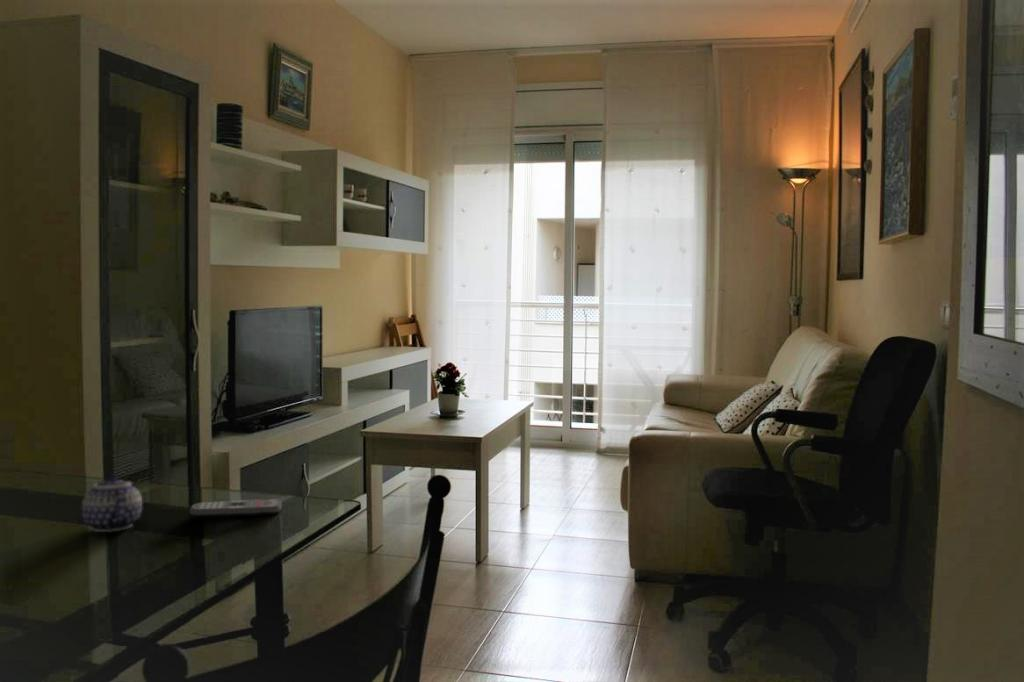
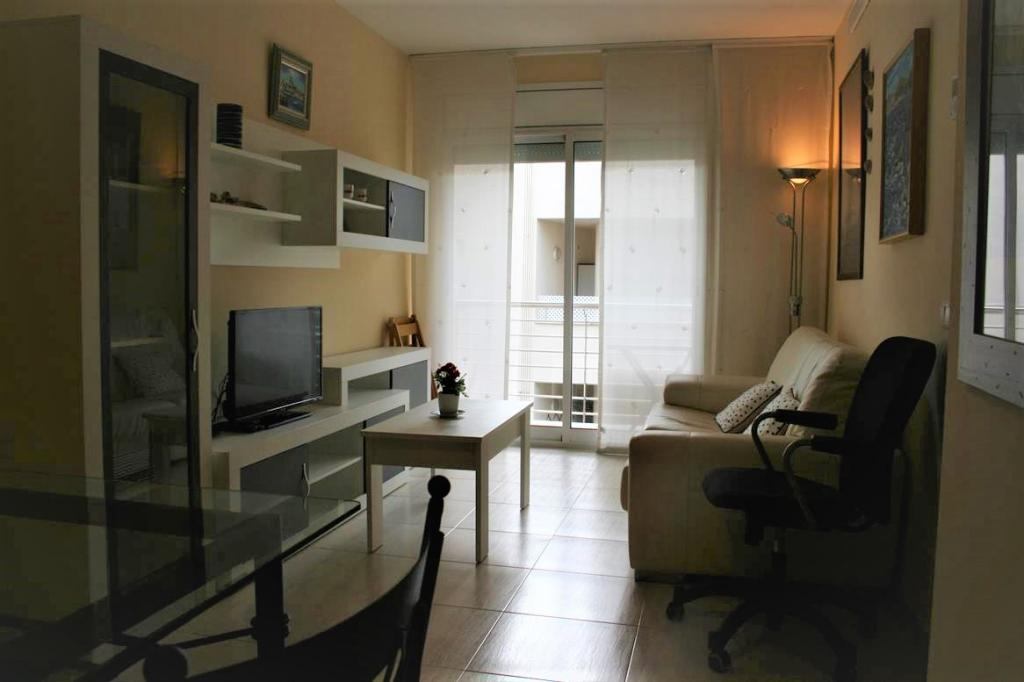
- teapot [81,473,143,533]
- remote control [189,498,283,518]
